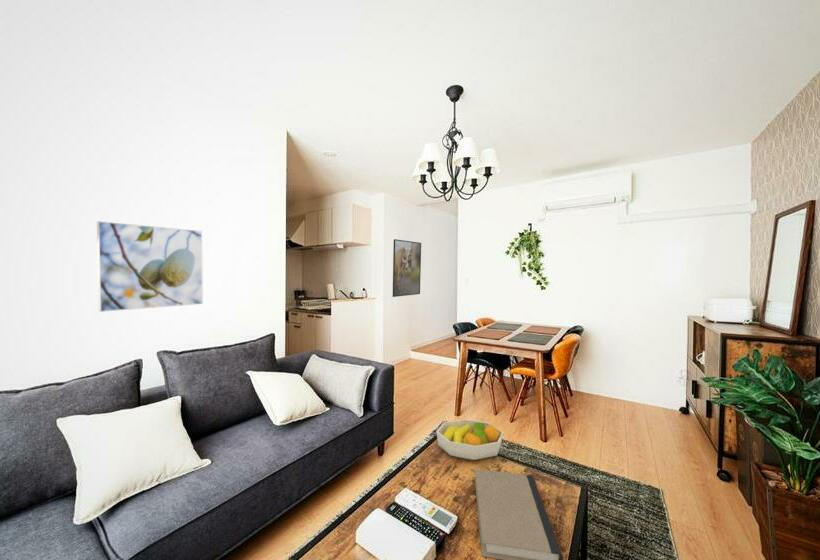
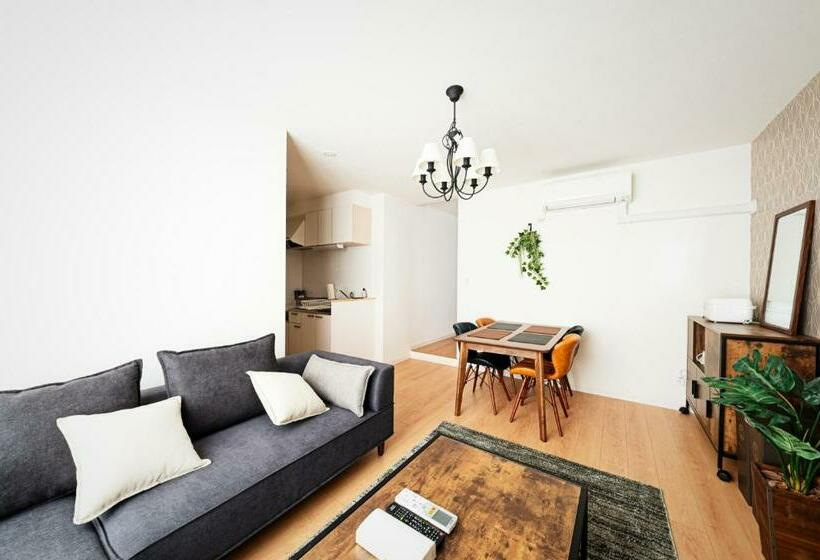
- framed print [96,220,204,313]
- fruit bowl [435,418,505,461]
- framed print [392,238,422,298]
- book [474,468,564,560]
